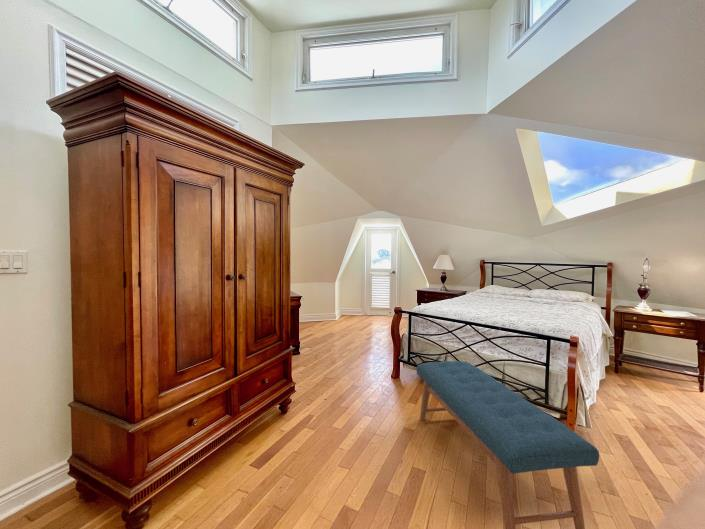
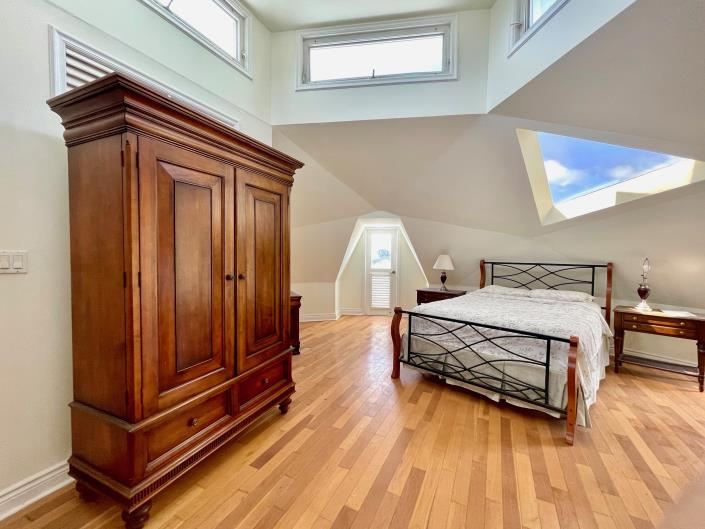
- bench [416,360,600,529]
